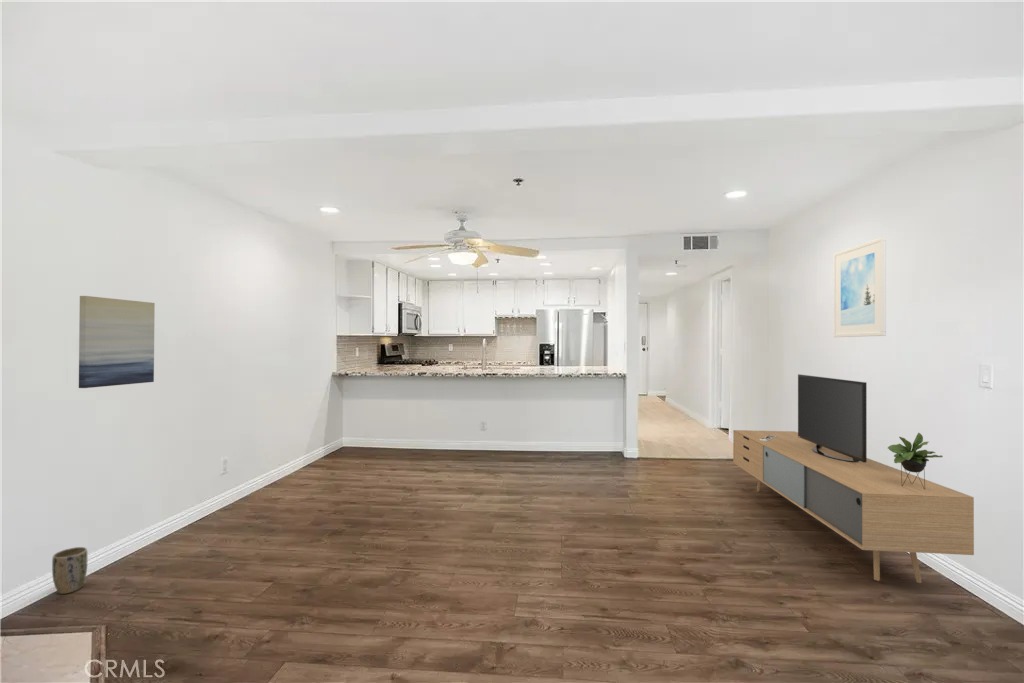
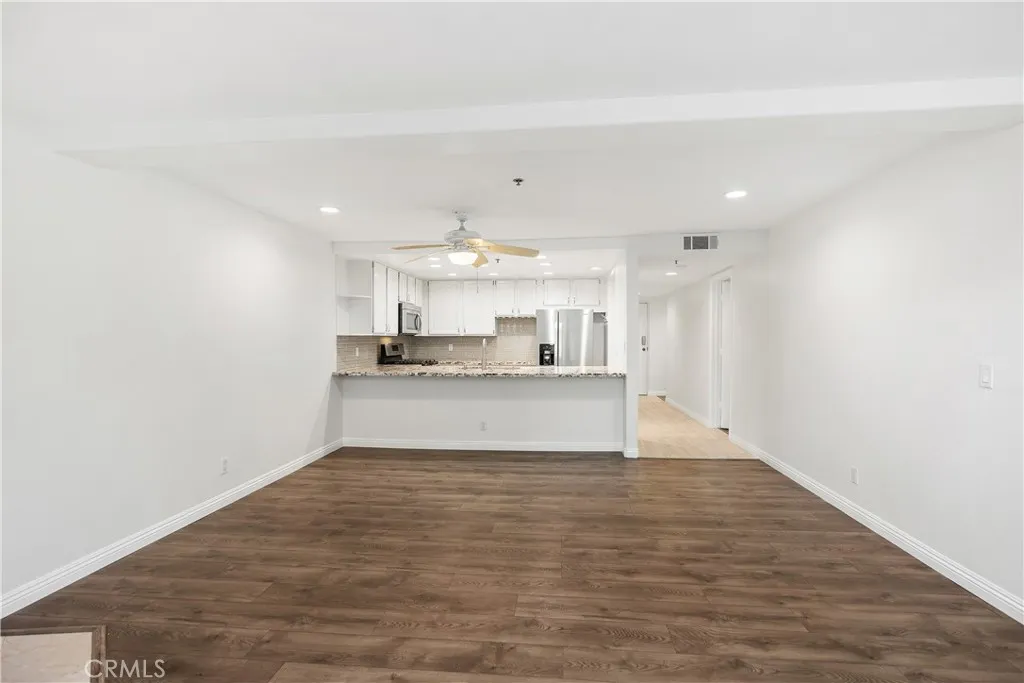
- wall art [78,295,156,389]
- media console [732,373,975,584]
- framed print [833,236,887,338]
- plant pot [51,546,89,595]
